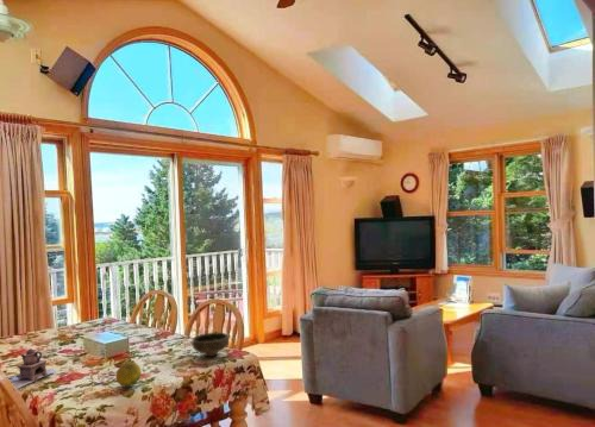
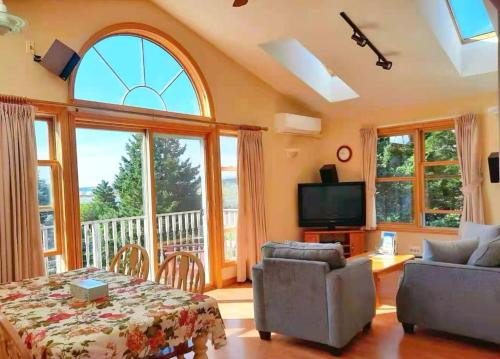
- fruit [114,362,143,388]
- teapot [6,347,58,390]
- bowl [190,331,230,358]
